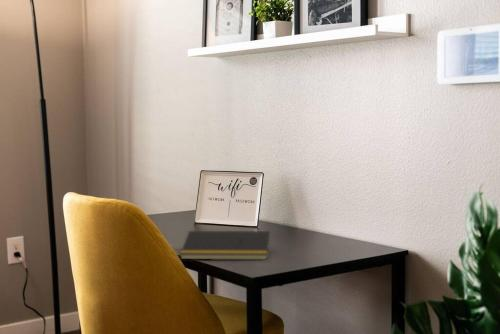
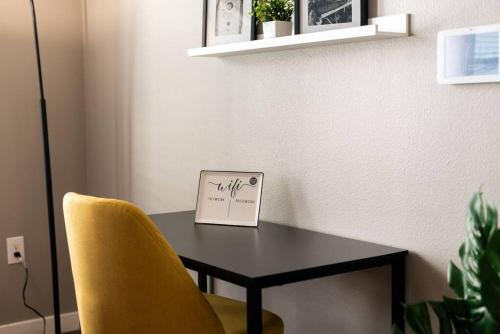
- notepad [179,230,271,261]
